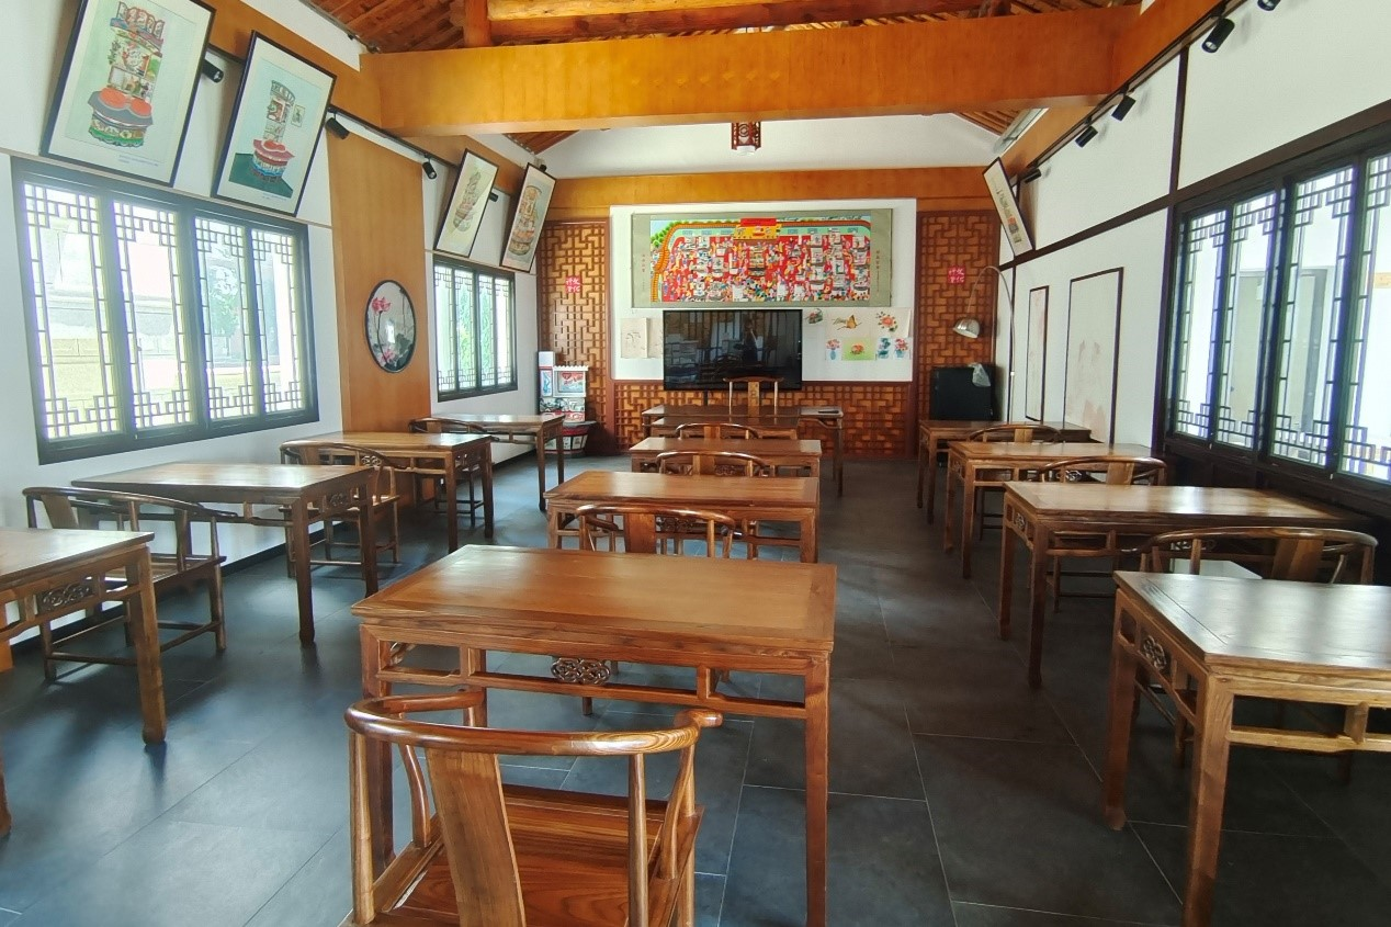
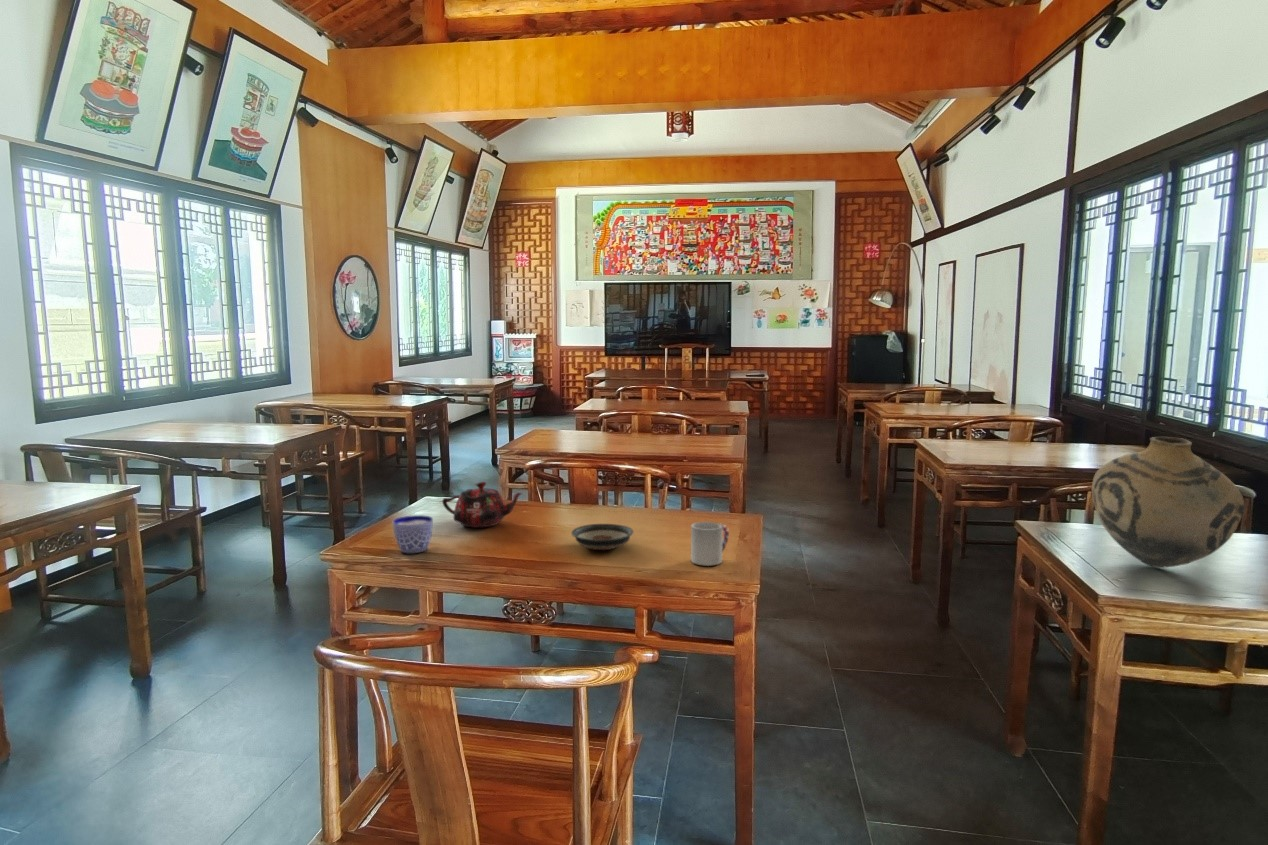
+ saucer [570,523,634,551]
+ cup [690,521,730,567]
+ cup [392,514,434,554]
+ vase [1091,436,1245,568]
+ teapot [441,481,524,528]
